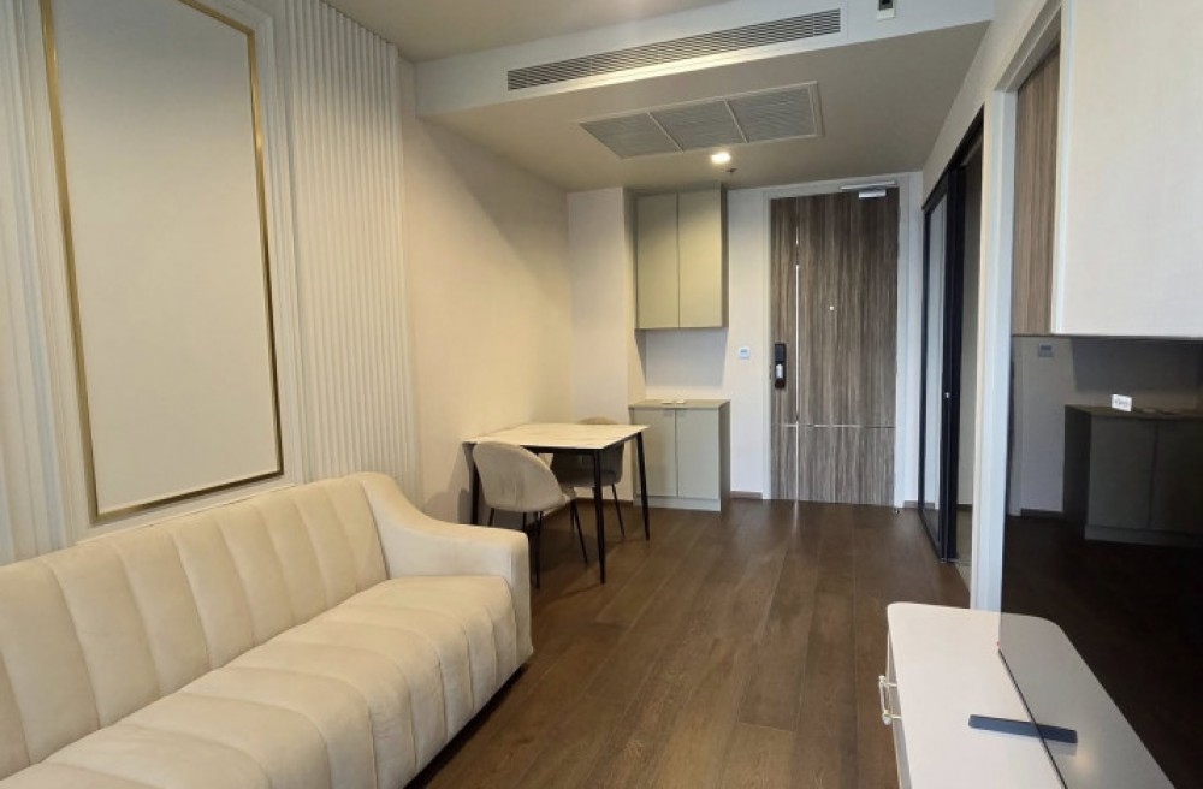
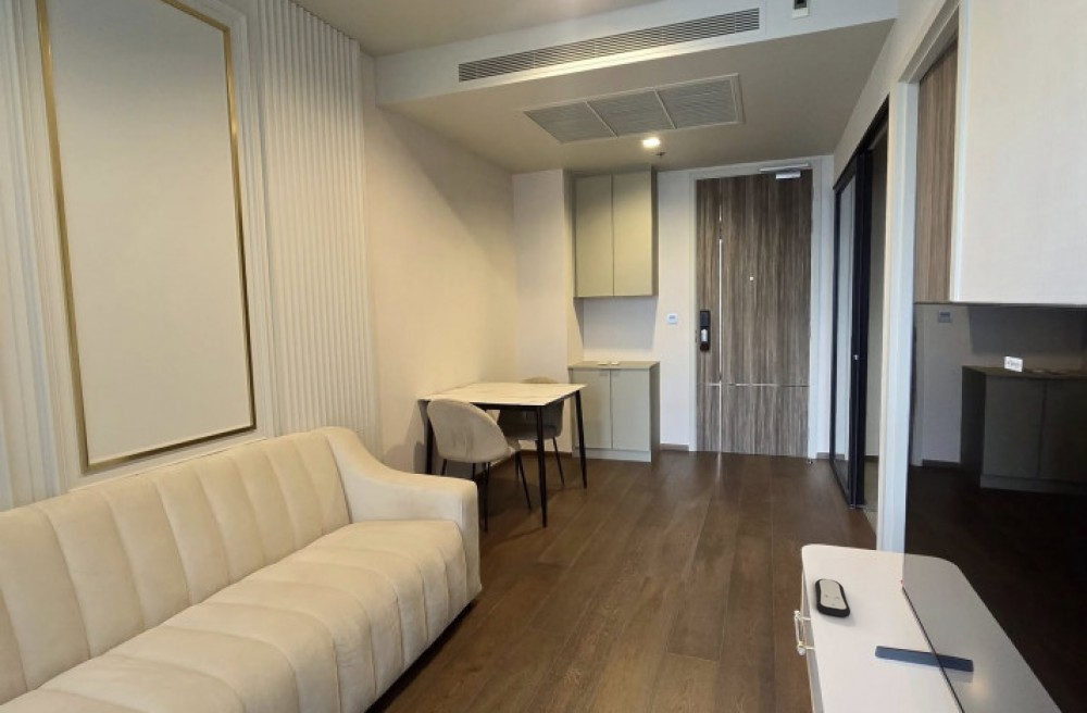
+ remote control [814,578,851,618]
